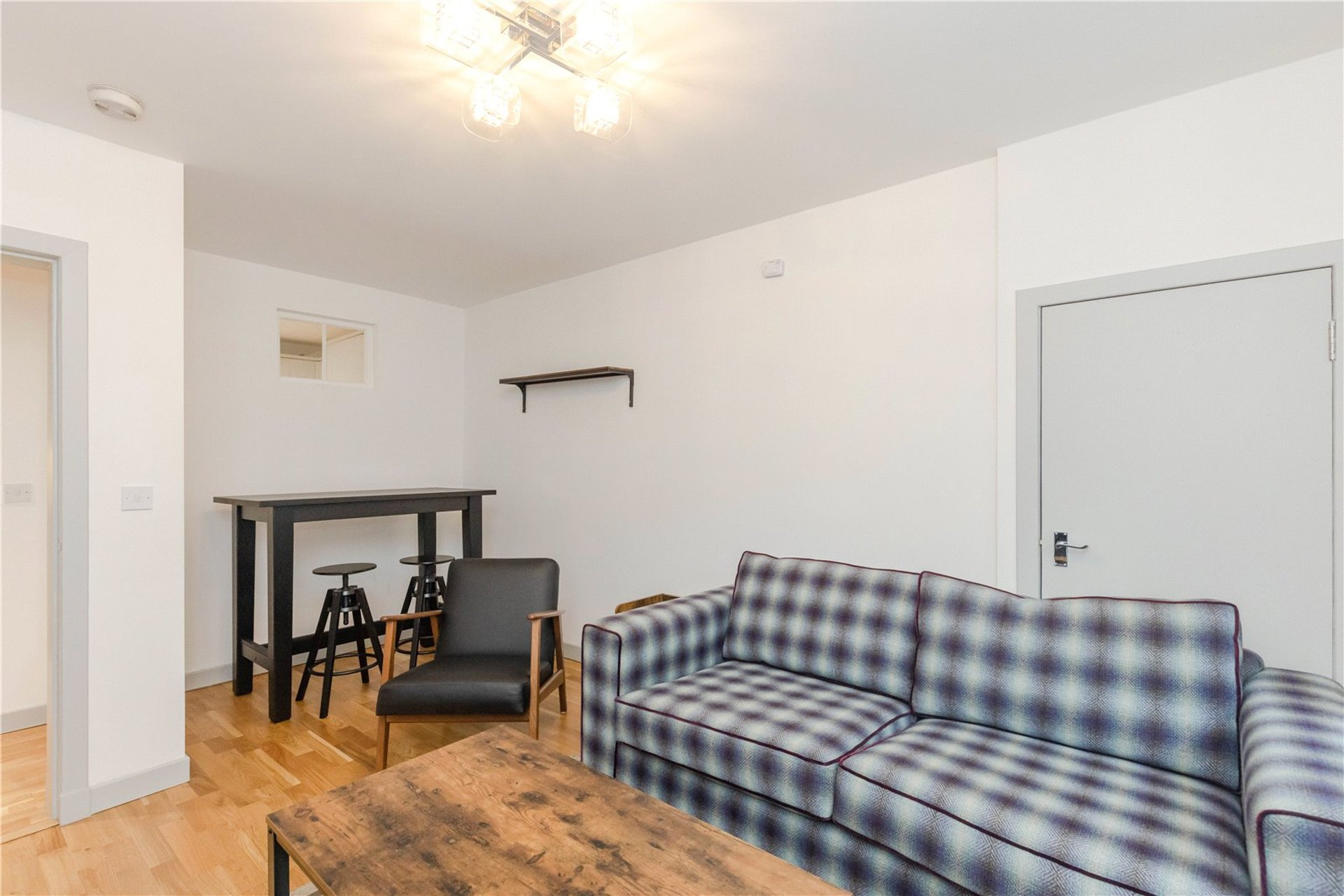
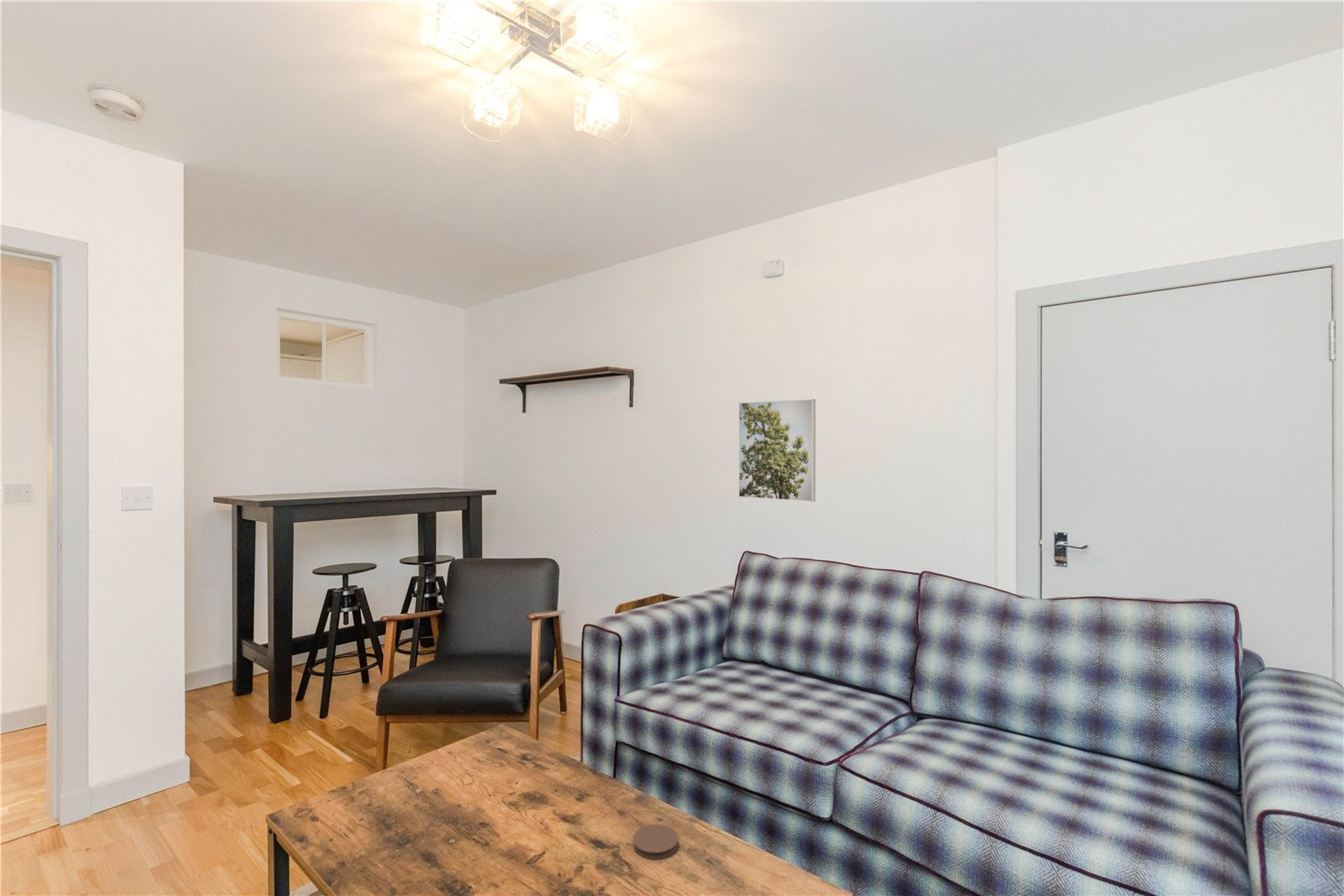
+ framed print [738,398,816,503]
+ coaster [632,824,679,860]
